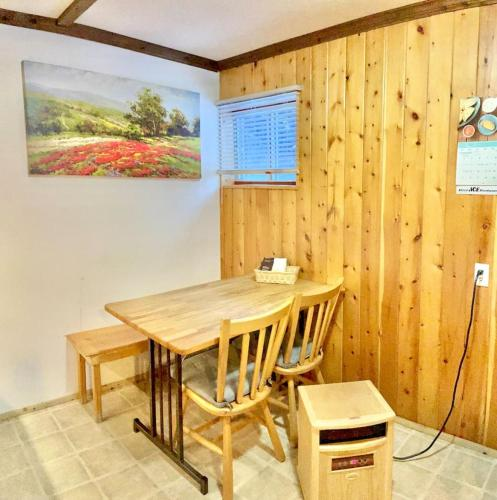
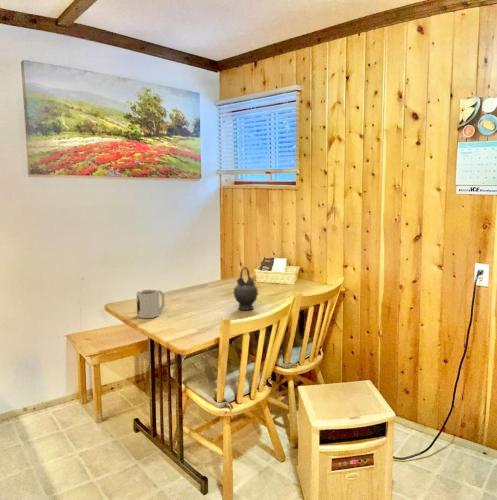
+ mug [135,289,166,319]
+ teapot [233,266,260,311]
